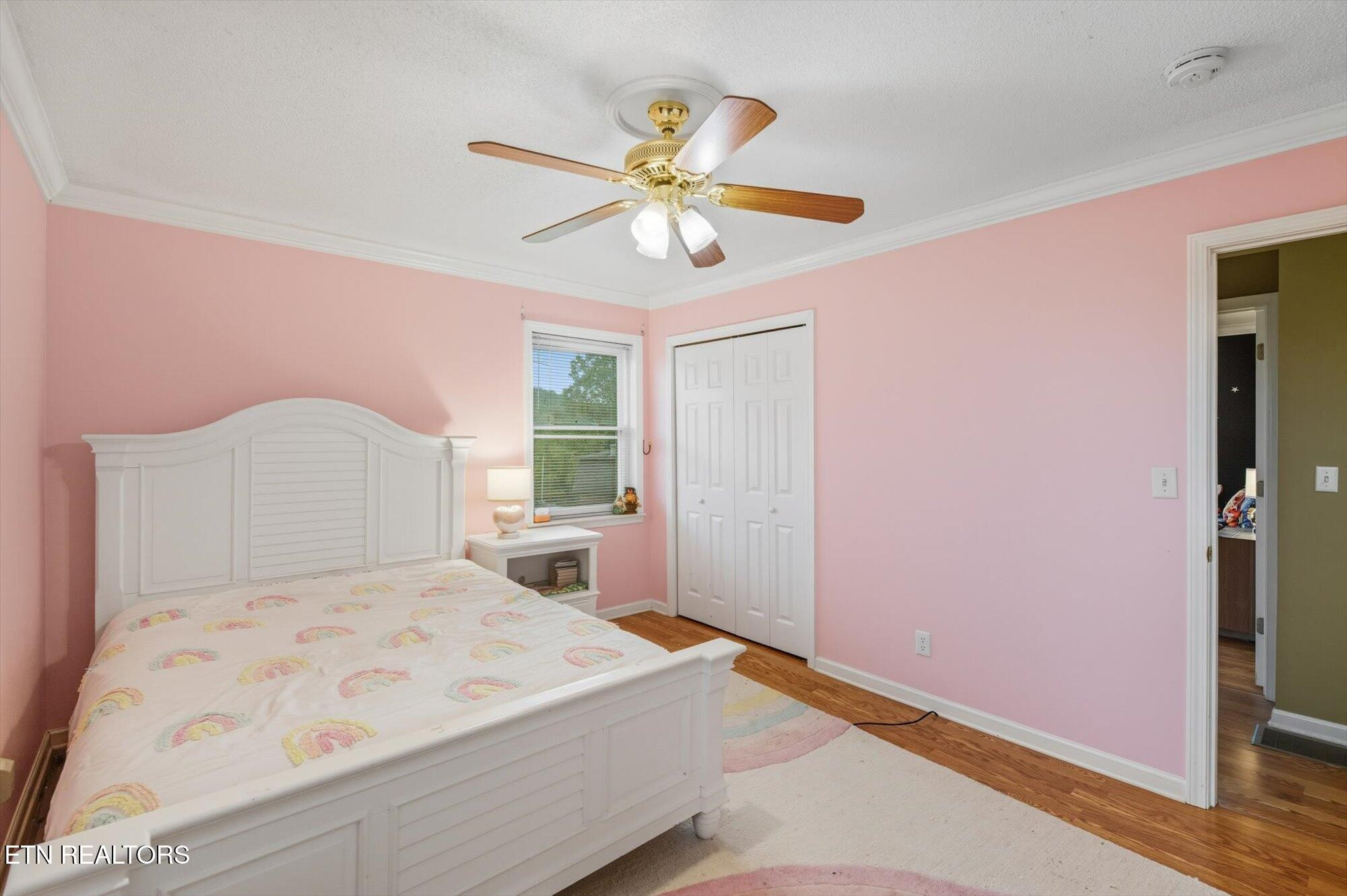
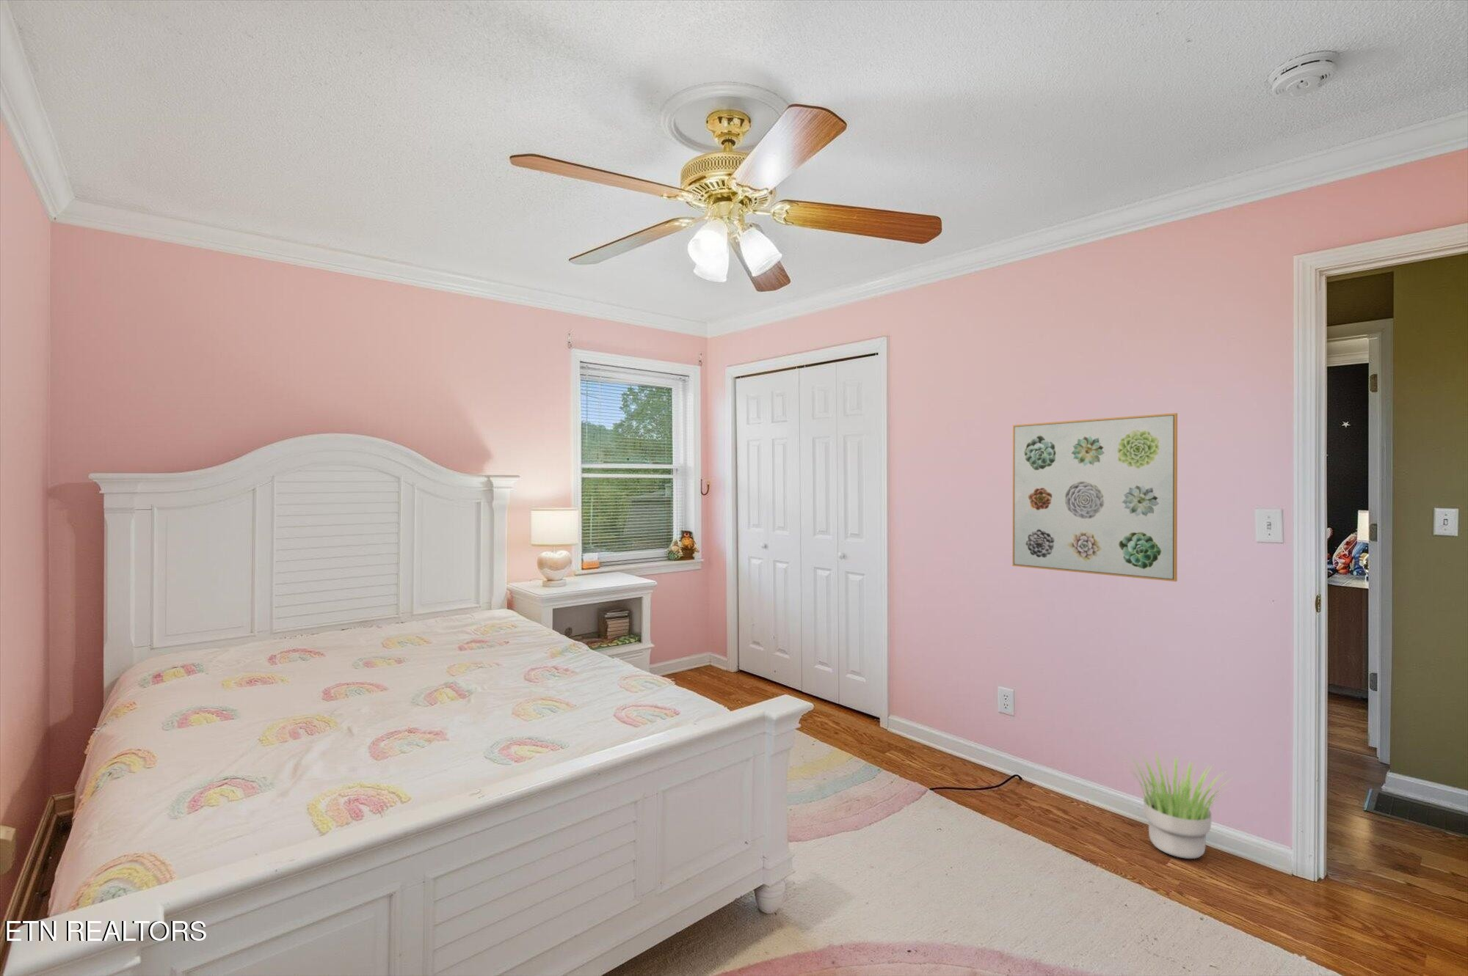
+ potted plant [1120,748,1234,859]
+ wall art [1011,412,1178,583]
